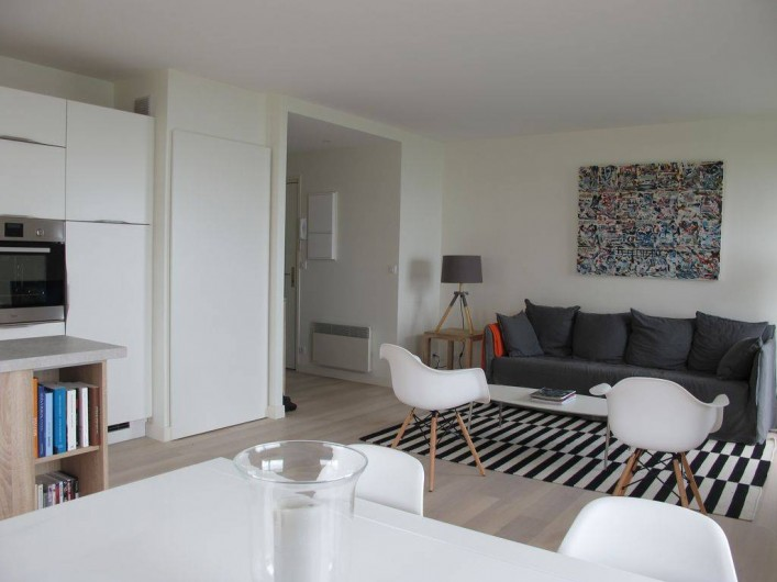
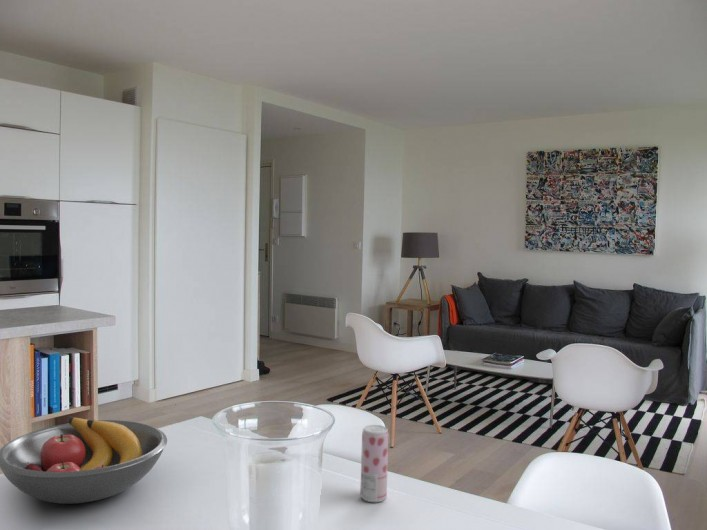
+ fruit bowl [0,416,168,505]
+ beverage can [359,424,389,503]
